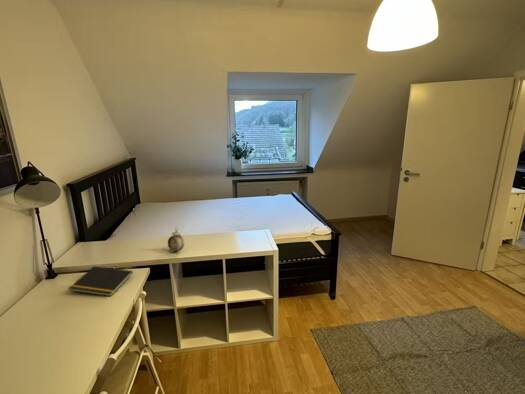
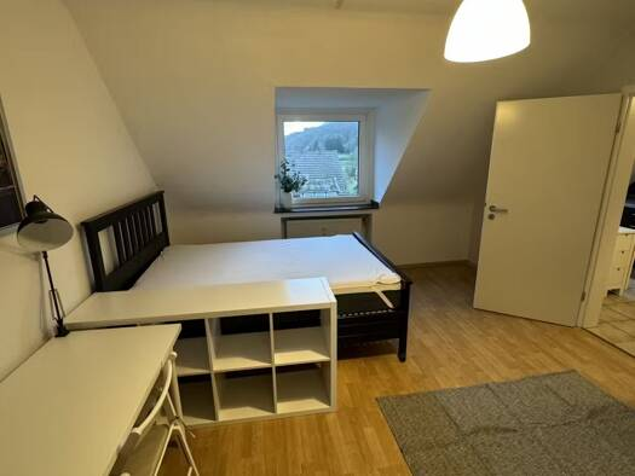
- alarm clock [167,227,185,253]
- notepad [67,265,134,297]
